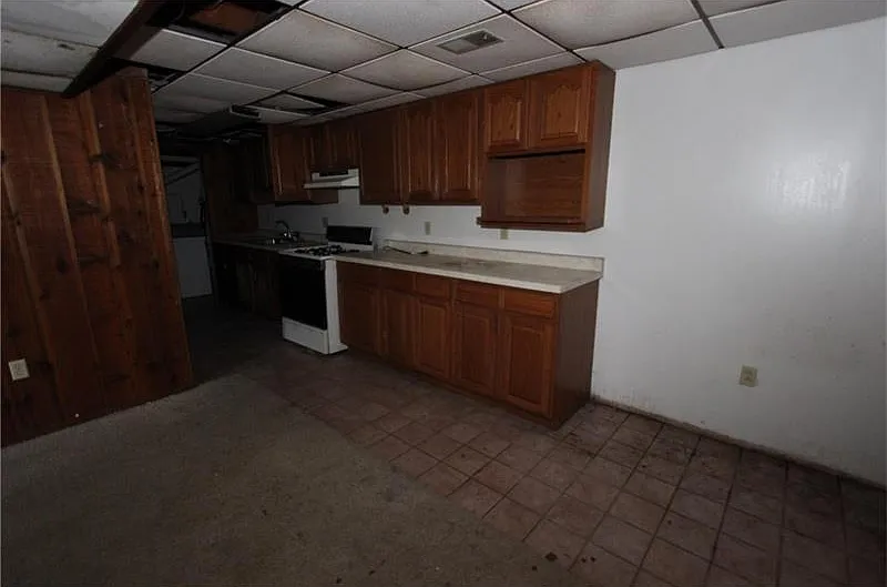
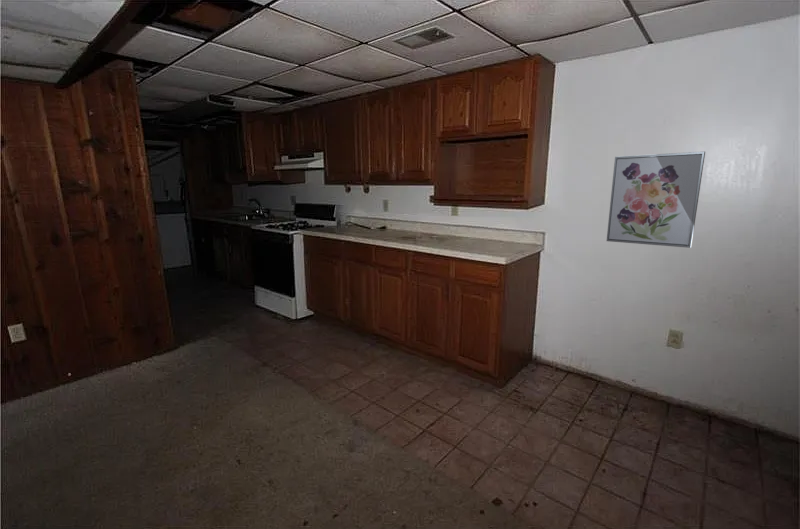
+ wall art [606,150,706,249]
